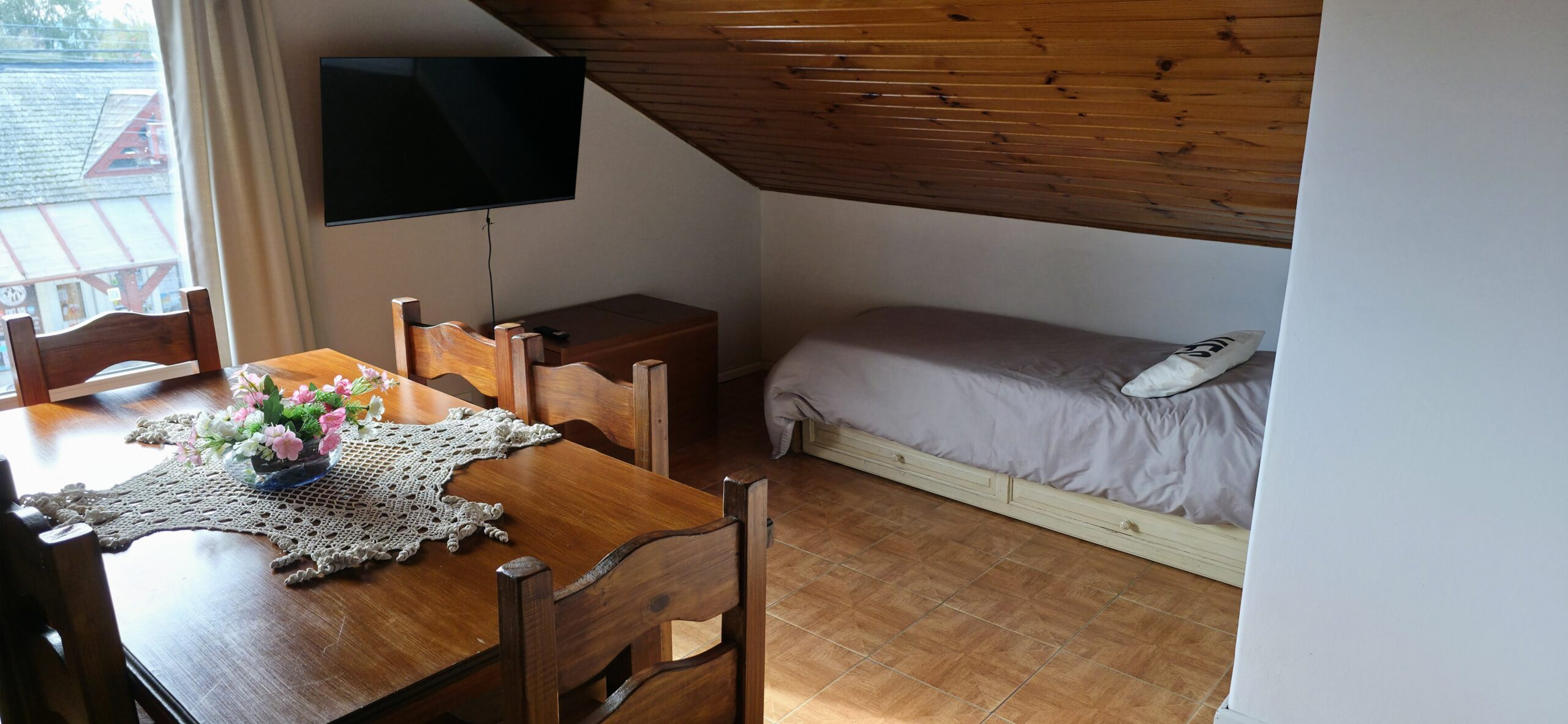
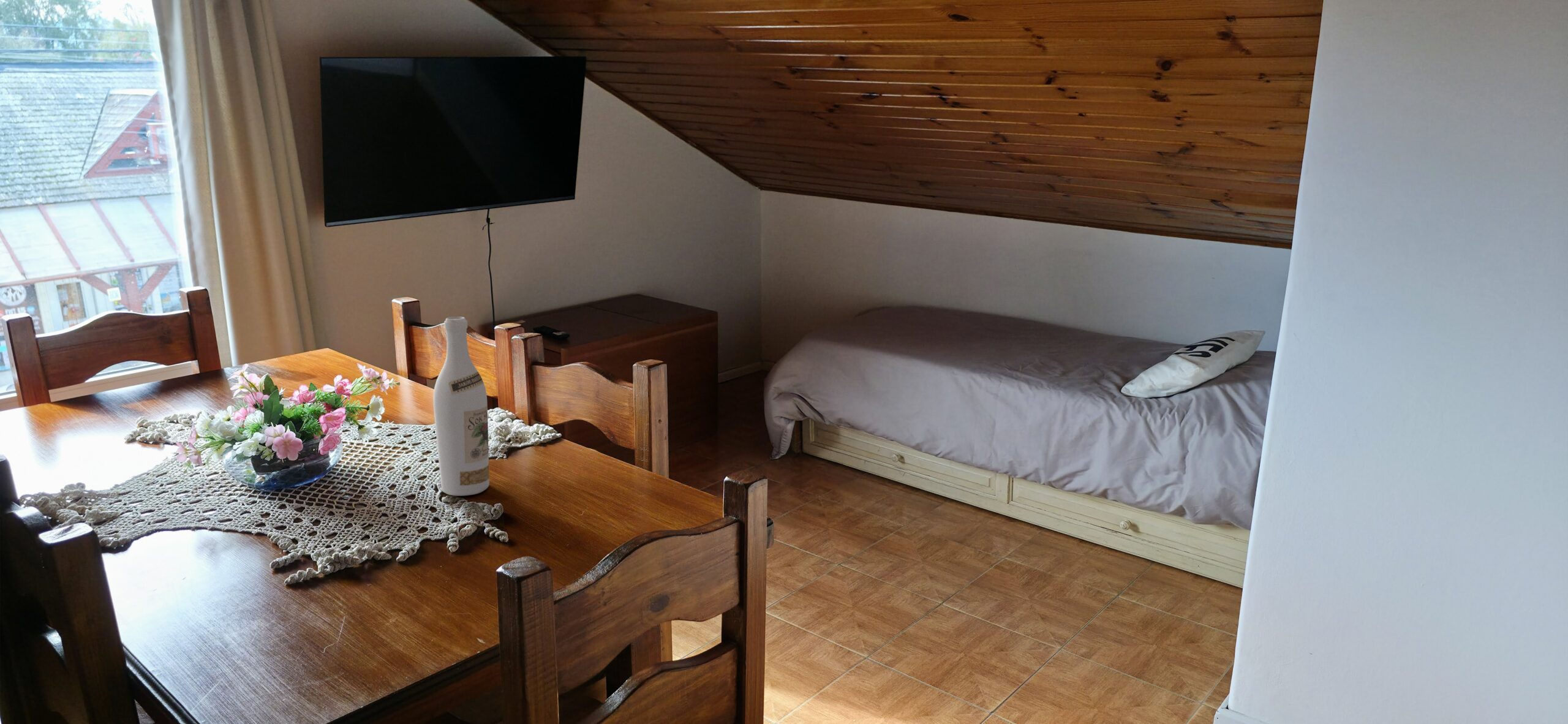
+ wine bottle [433,316,490,496]
